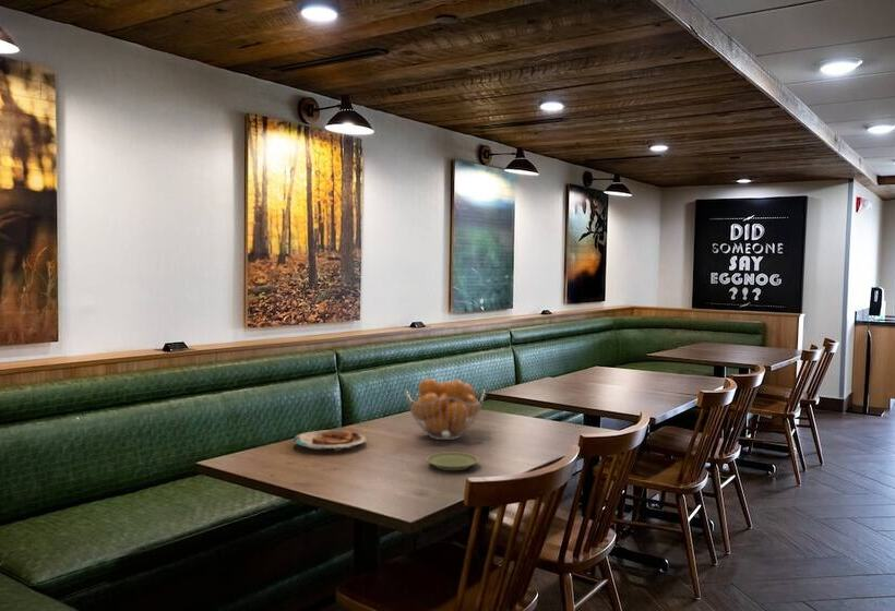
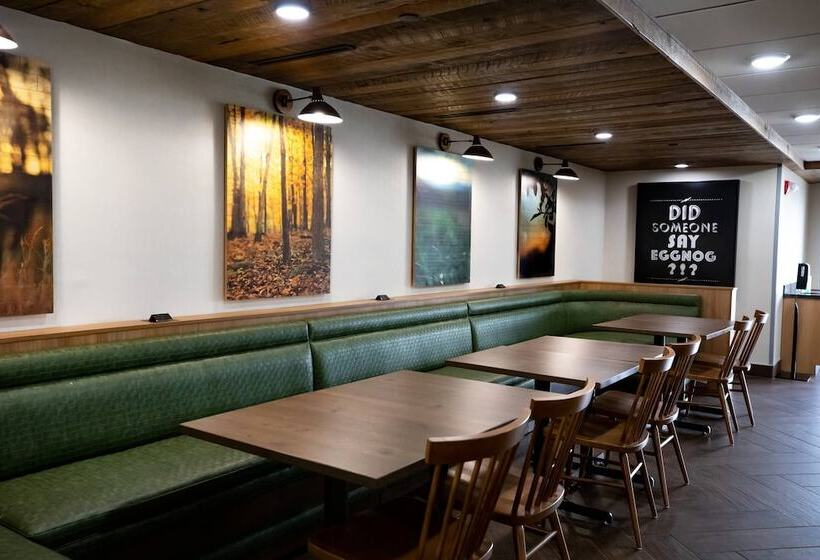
- plate [293,429,368,452]
- fruit basket [405,378,486,441]
- plate [426,451,479,471]
